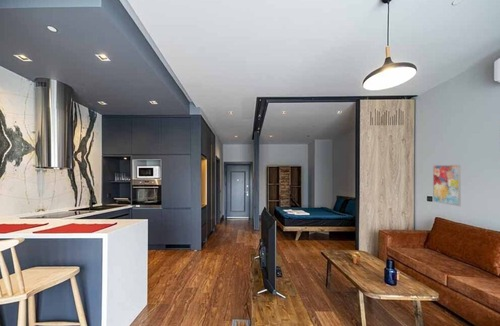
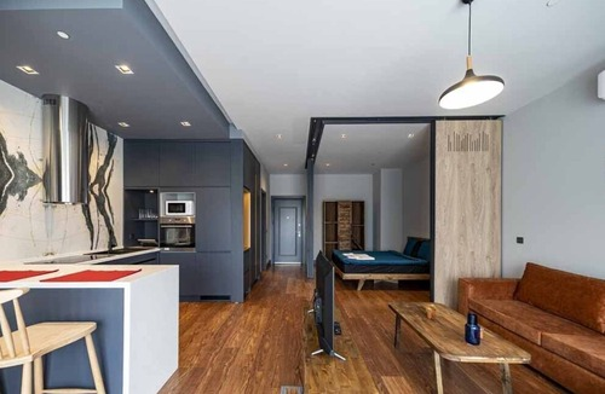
- wall art [432,164,462,207]
